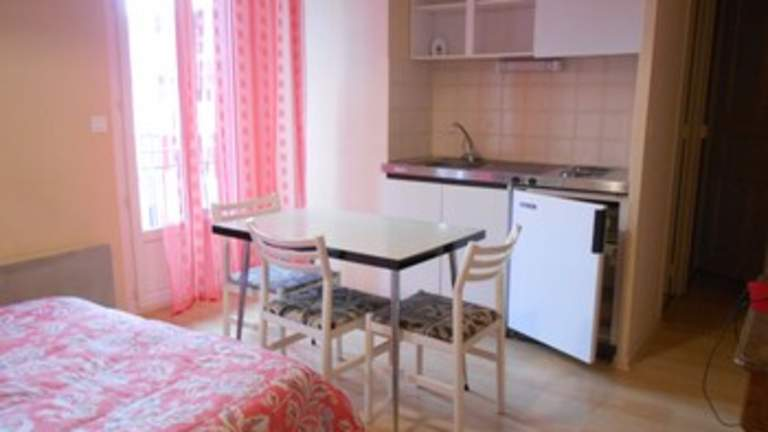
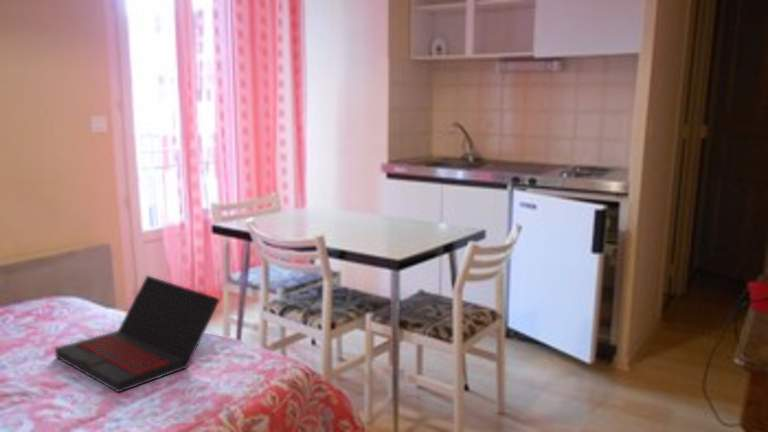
+ laptop [54,274,221,394]
